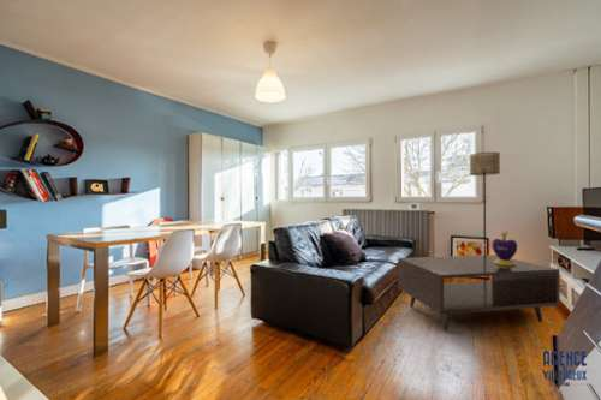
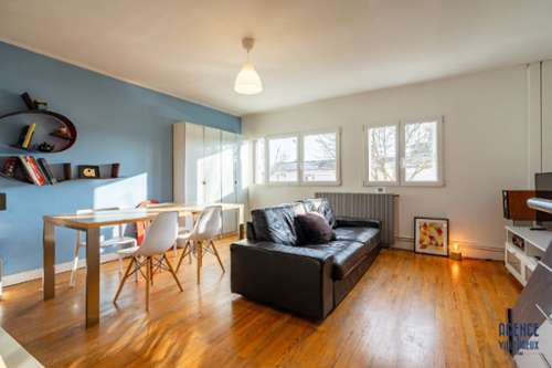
- coffee table [397,253,561,332]
- floor lamp [469,151,501,281]
- decorative container [490,229,518,265]
